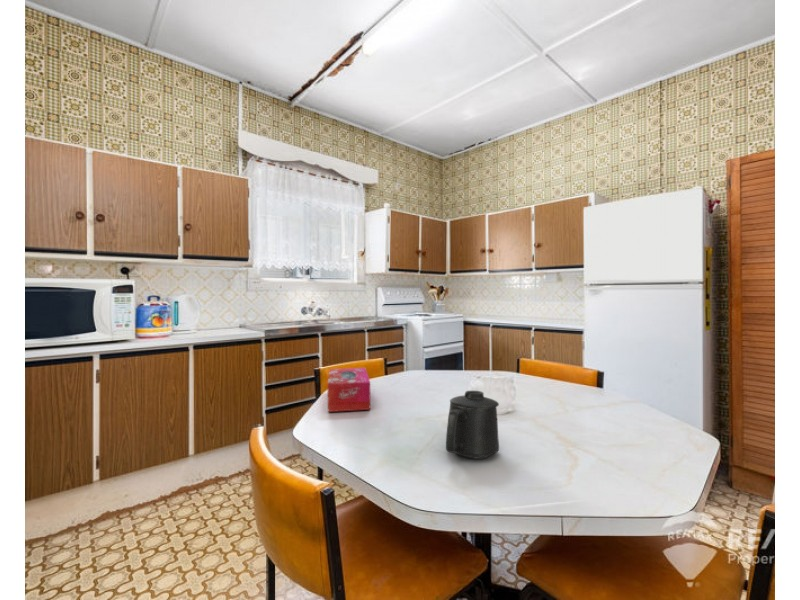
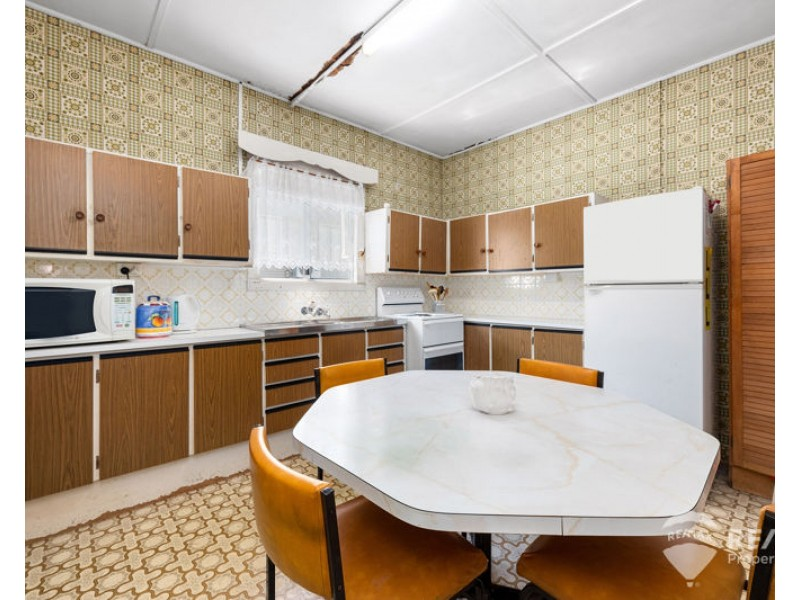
- mug [445,390,500,460]
- tissue box [327,367,371,413]
